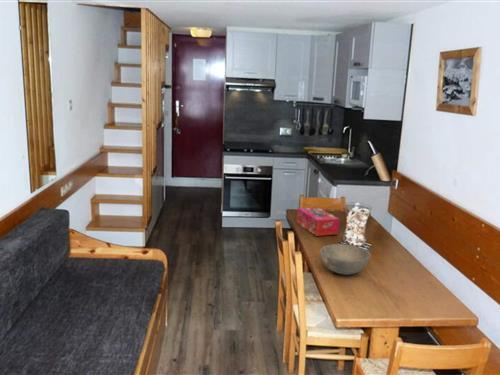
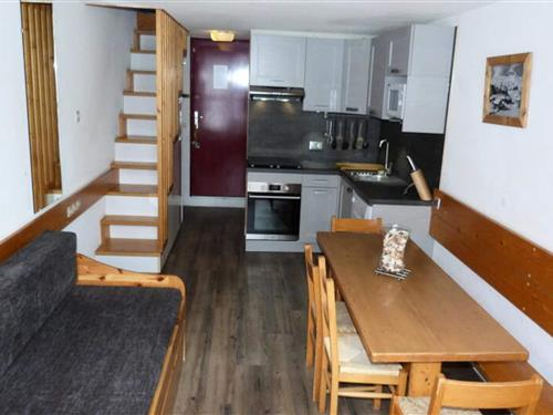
- bowl [319,243,372,276]
- tissue box [295,206,340,237]
